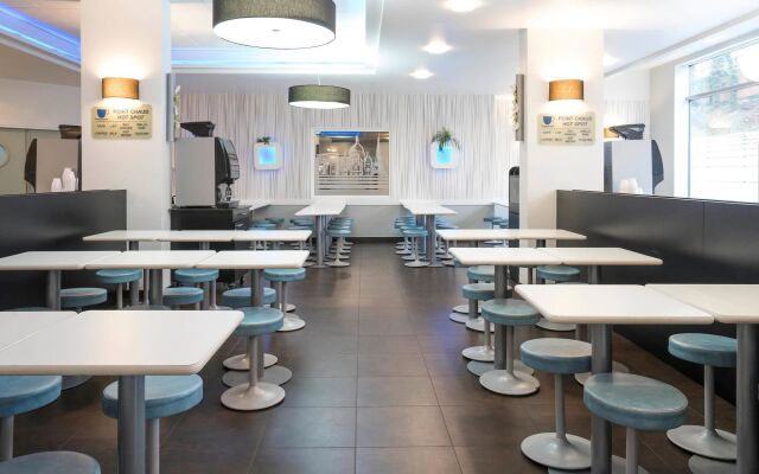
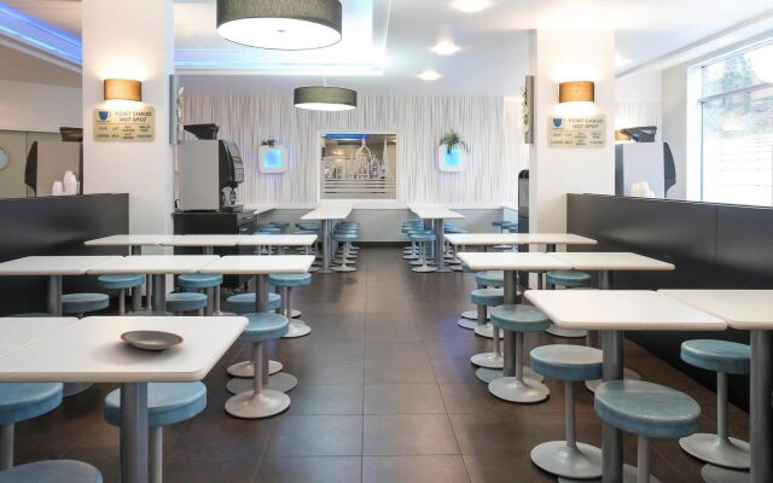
+ plate [120,330,185,351]
